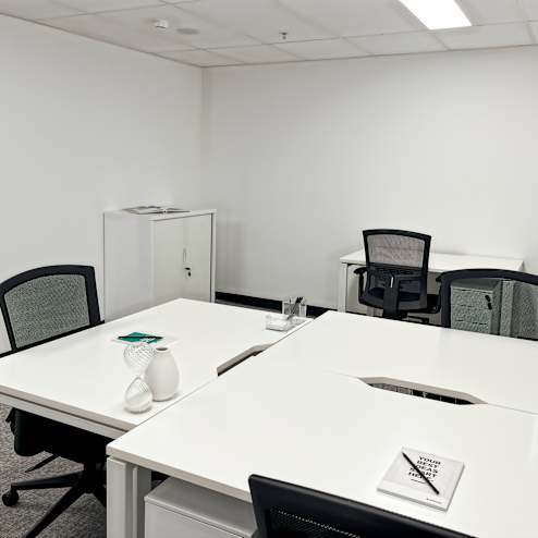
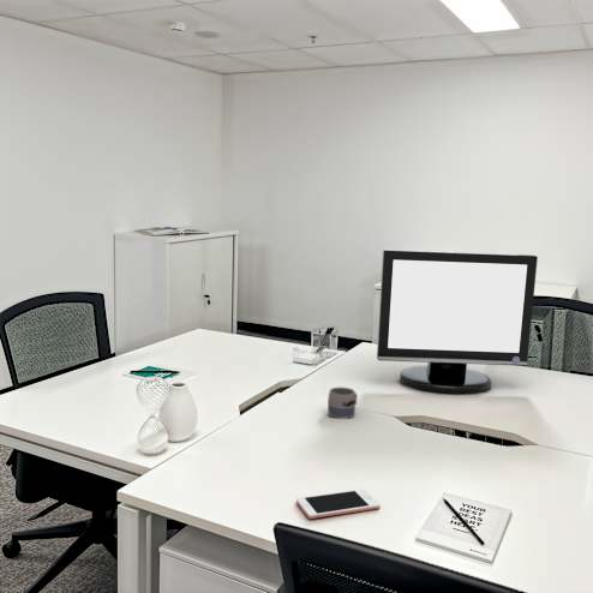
+ monitor [376,248,539,394]
+ cell phone [295,489,381,520]
+ mug [327,387,359,420]
